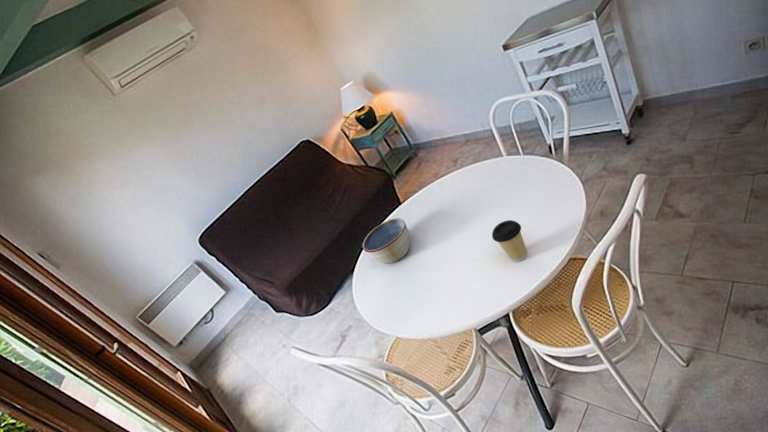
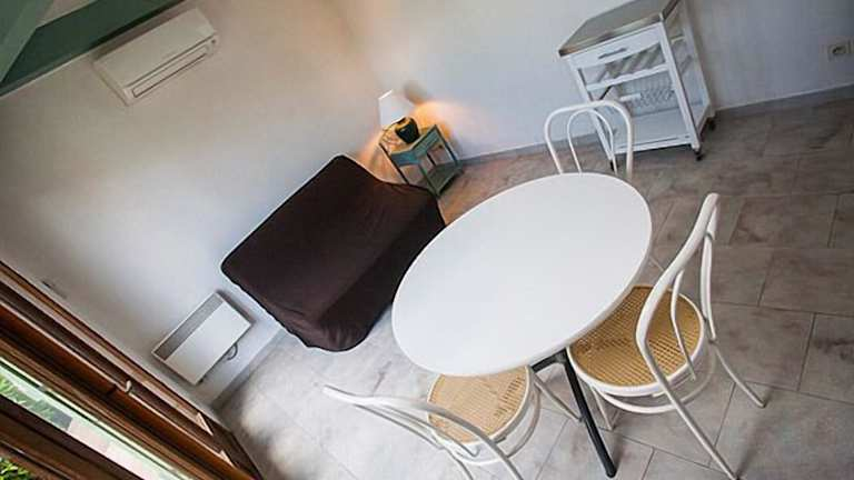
- bowl [361,217,411,264]
- coffee cup [491,219,528,262]
